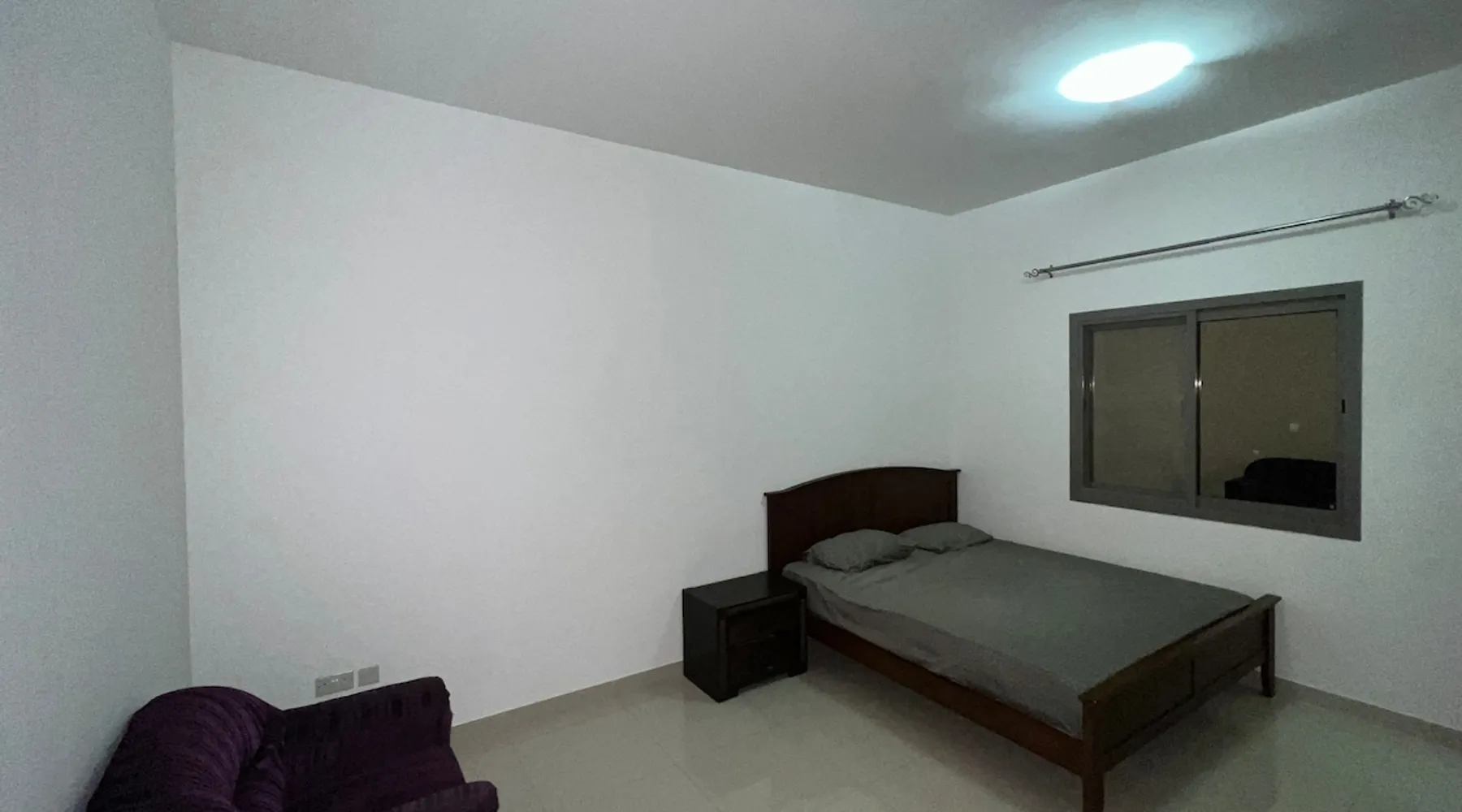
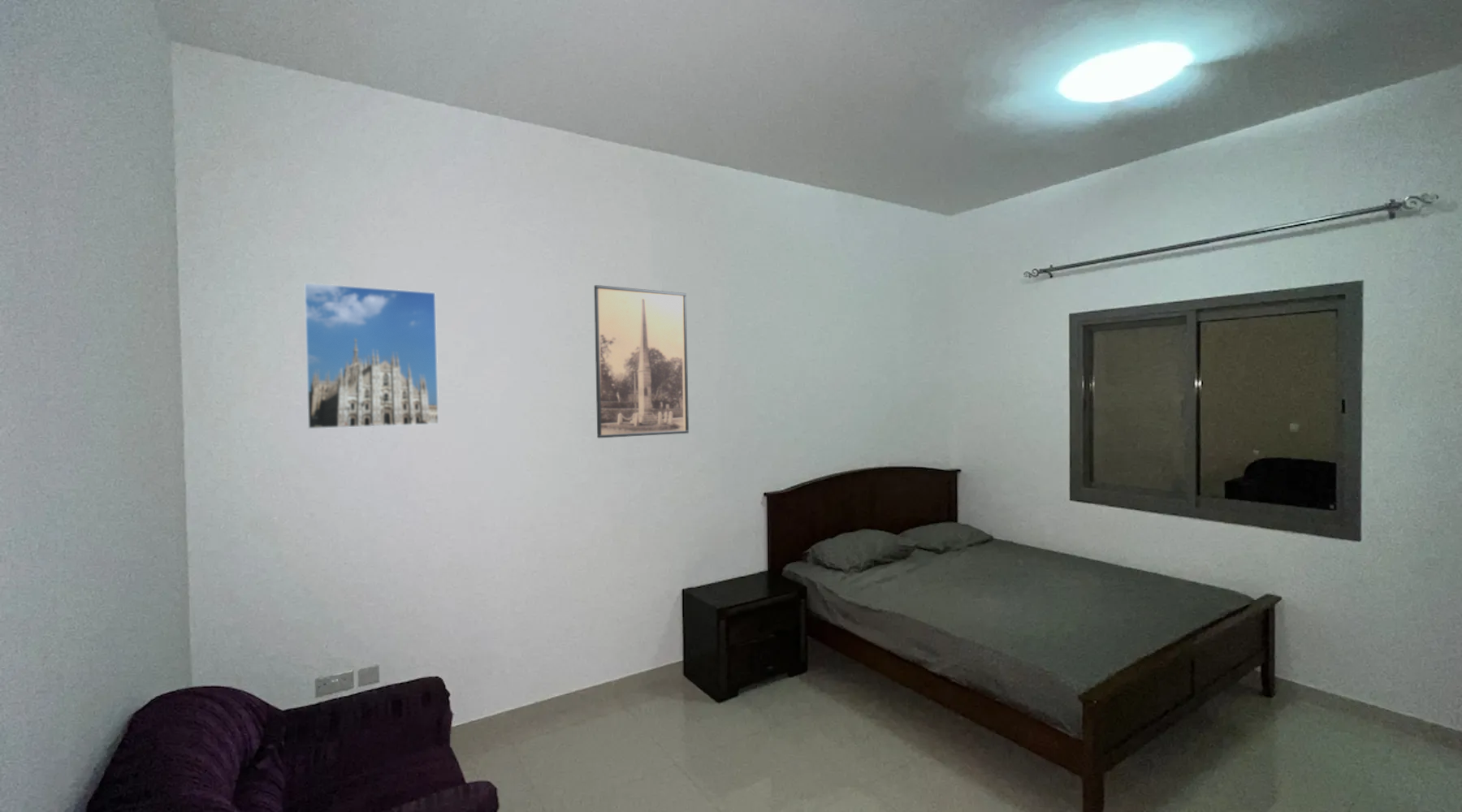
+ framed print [303,282,439,430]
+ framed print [594,284,690,438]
